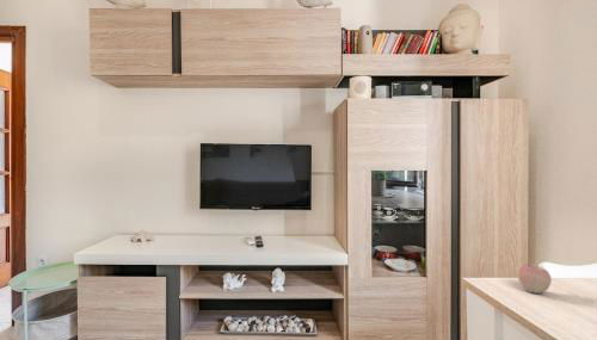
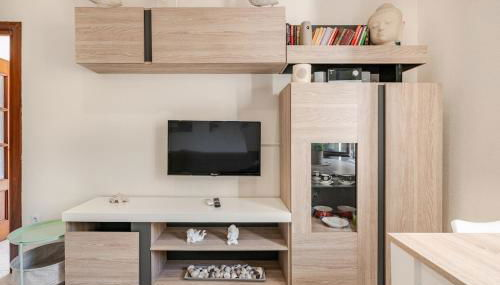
- apple [517,262,553,295]
